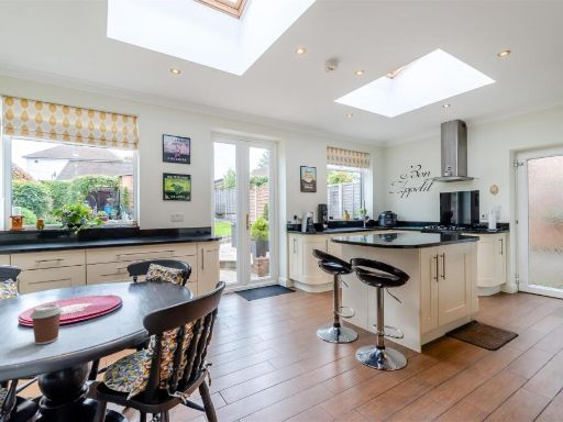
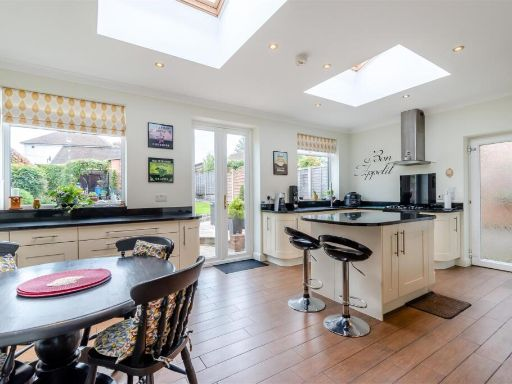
- coffee cup [29,303,64,345]
